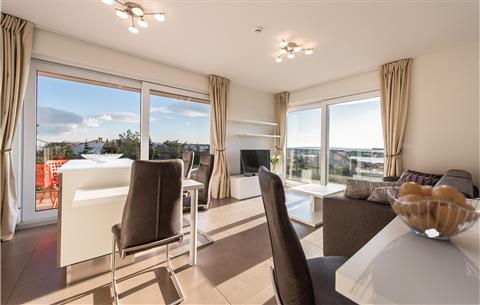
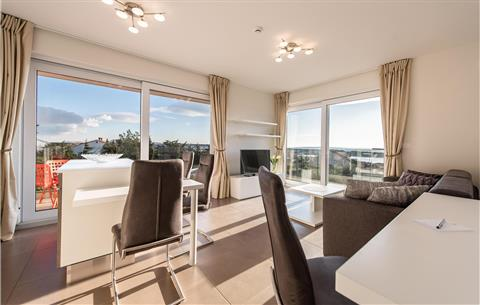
- fruit basket [386,181,480,241]
